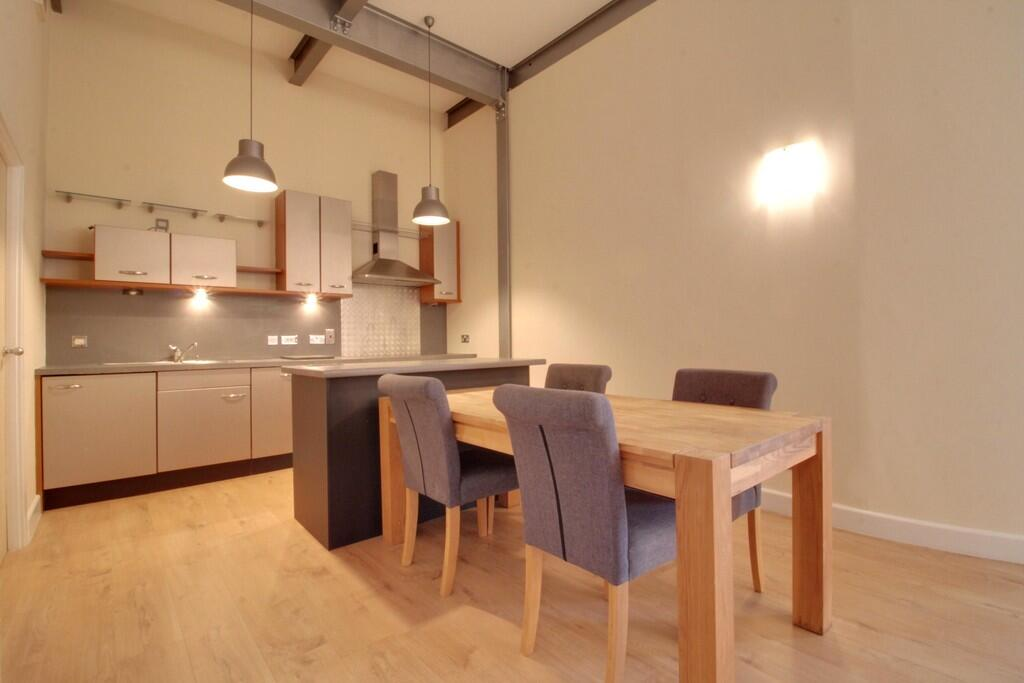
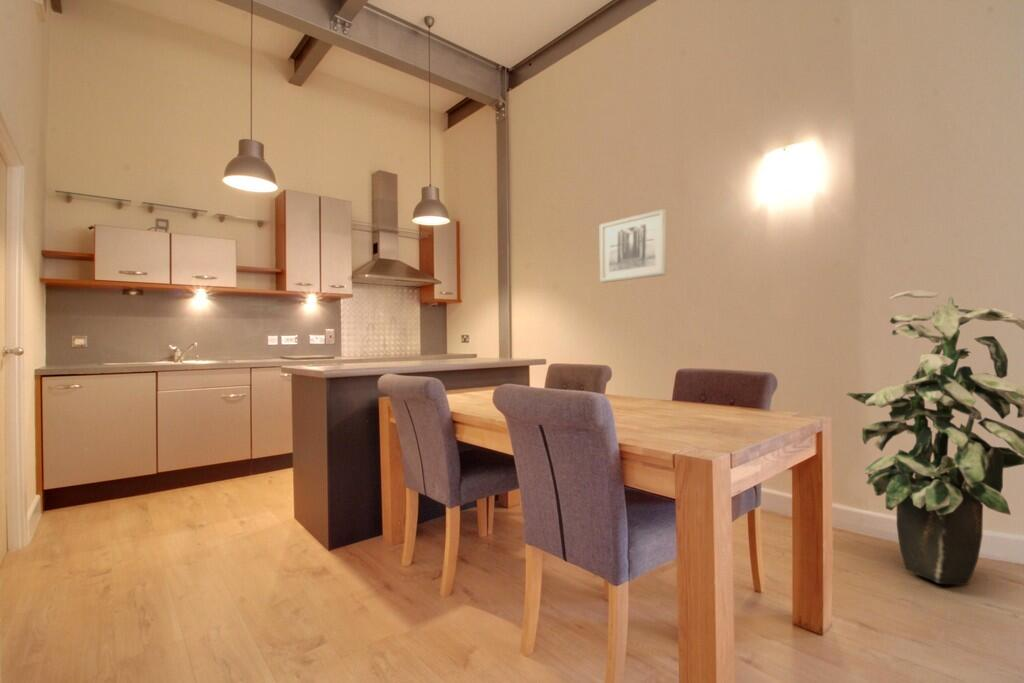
+ indoor plant [845,289,1024,586]
+ wall art [599,208,667,284]
